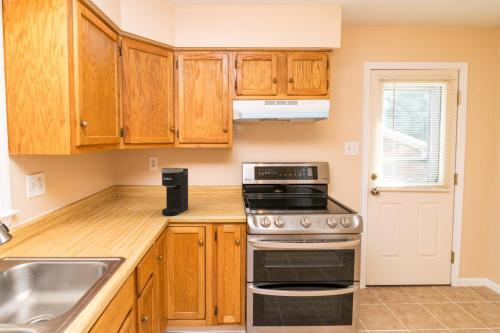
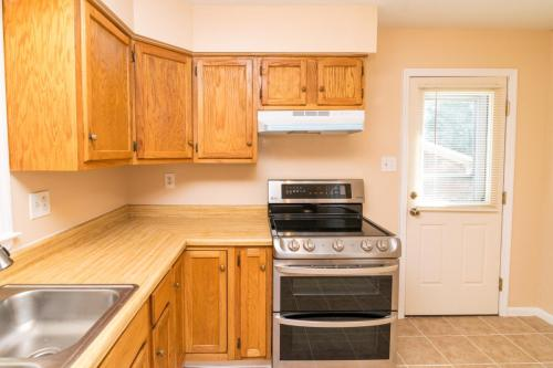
- coffee maker [160,167,189,216]
